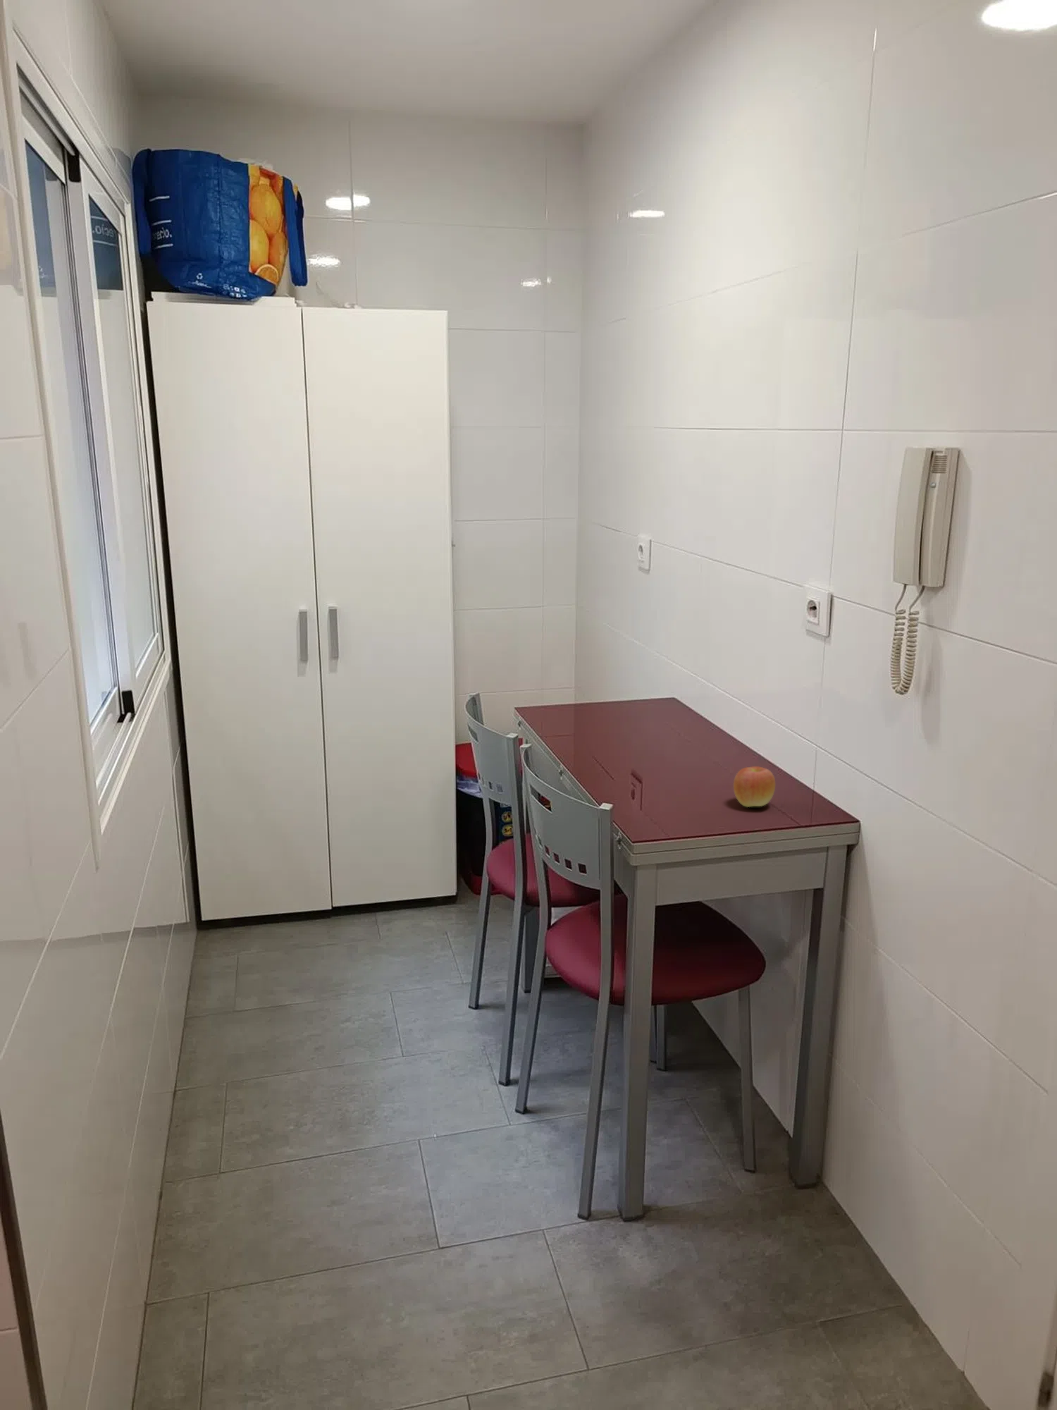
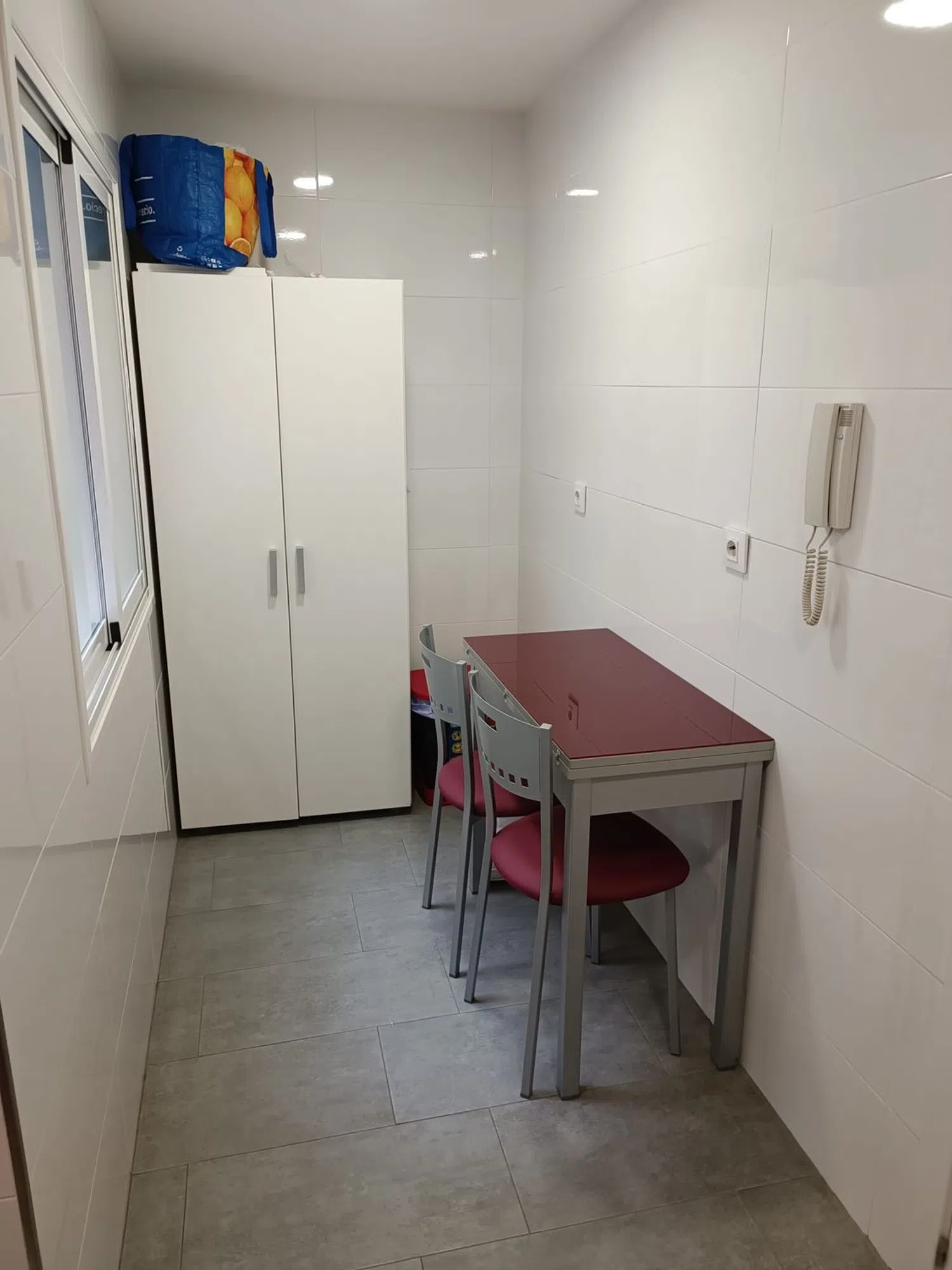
- apple [733,766,776,808]
